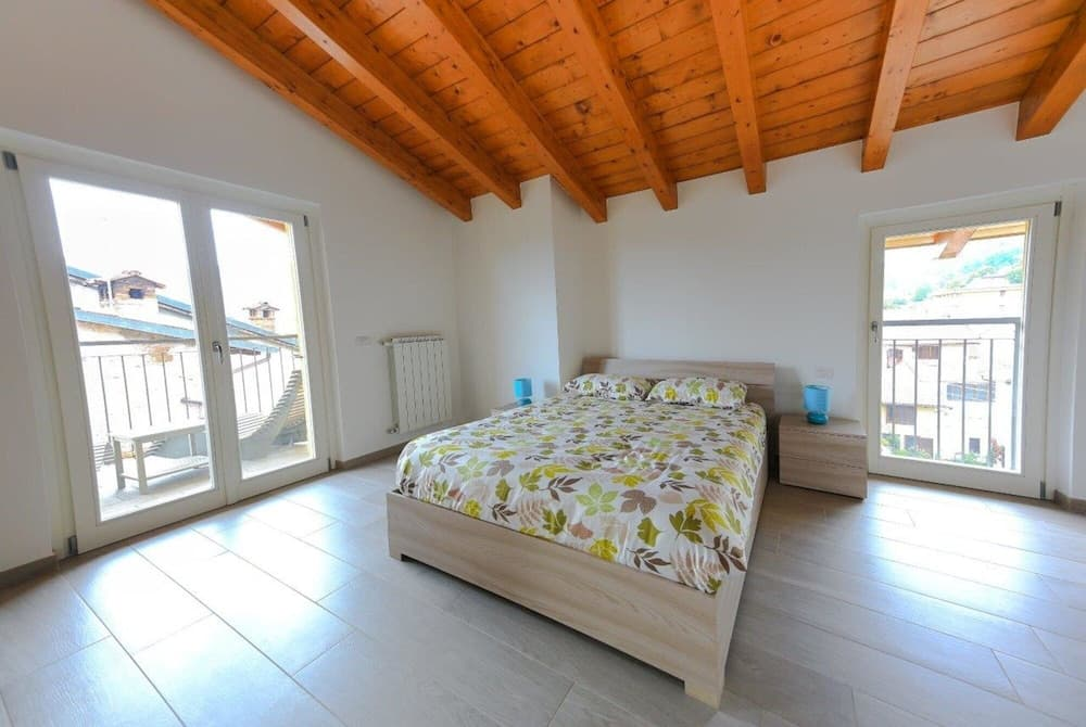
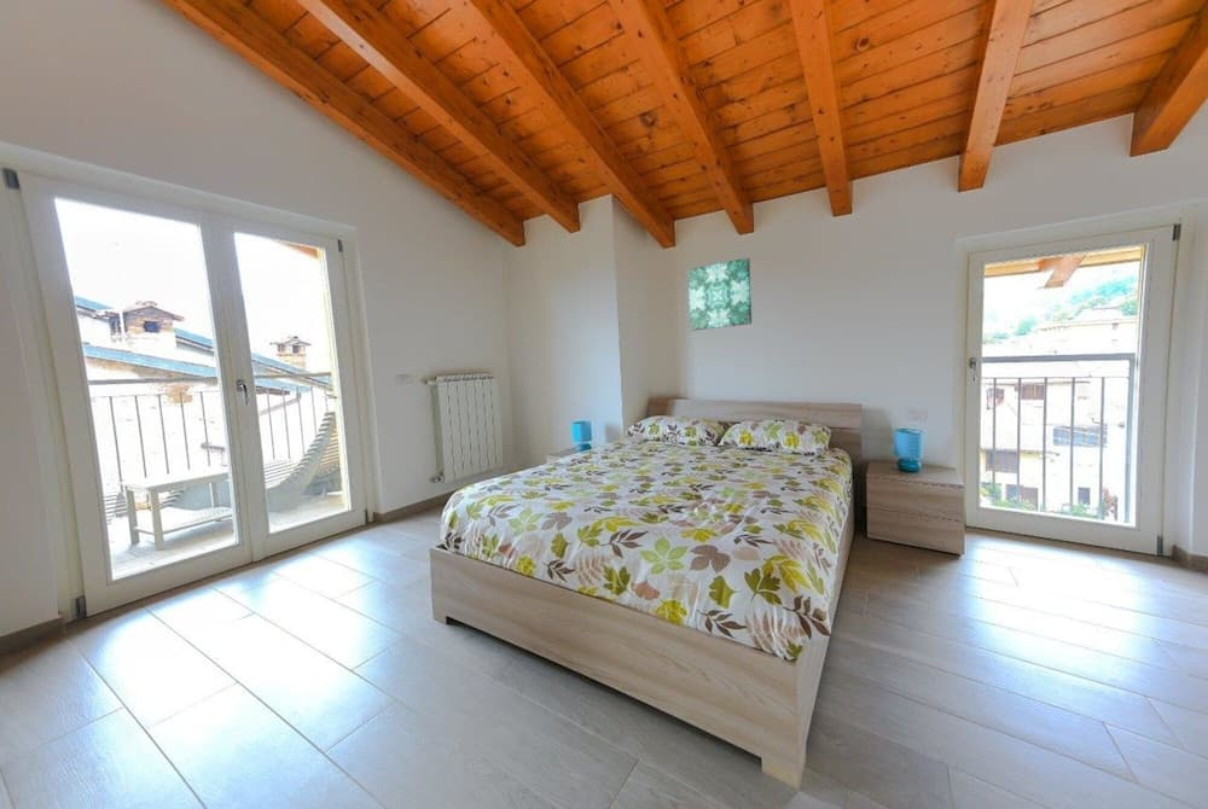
+ wall art [686,257,753,332]
